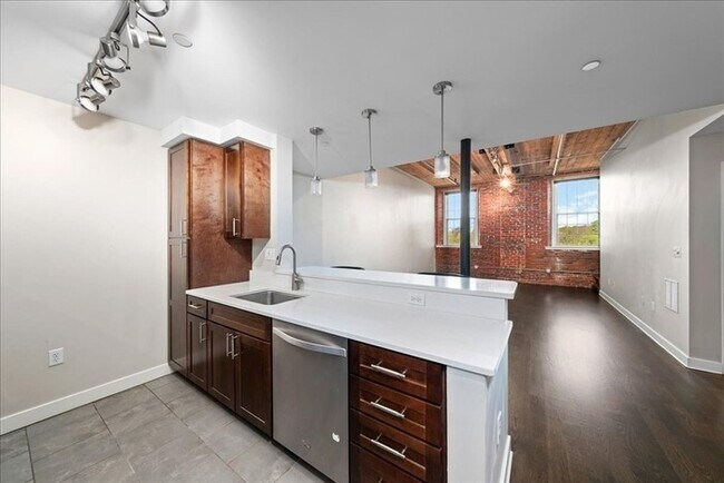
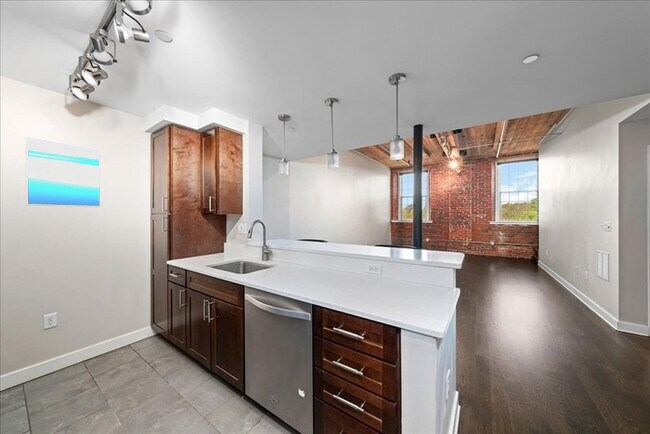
+ wall art [24,136,102,208]
